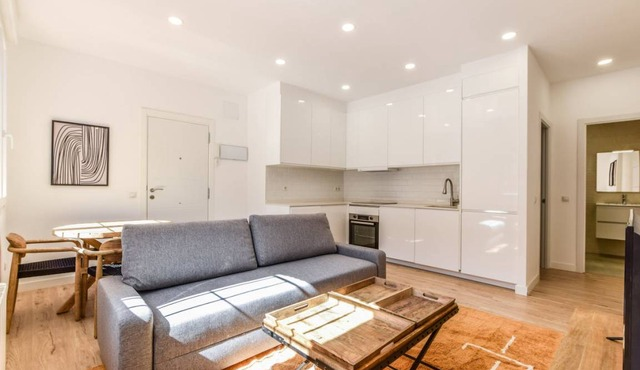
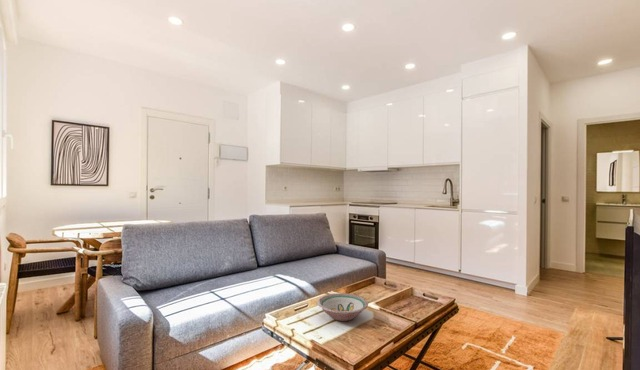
+ bowl [316,292,369,322]
